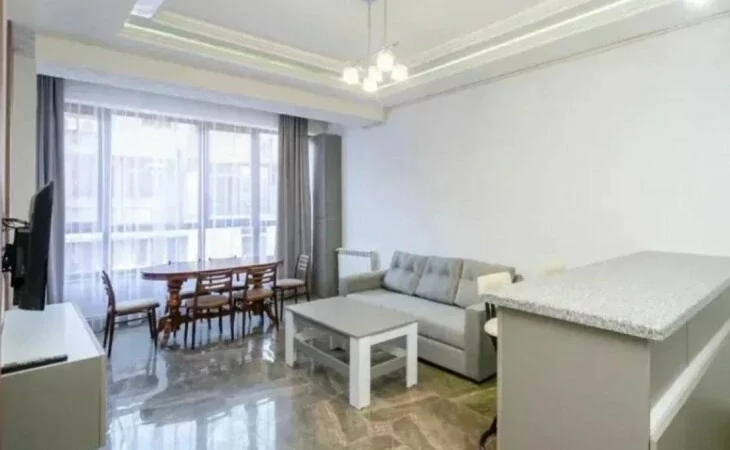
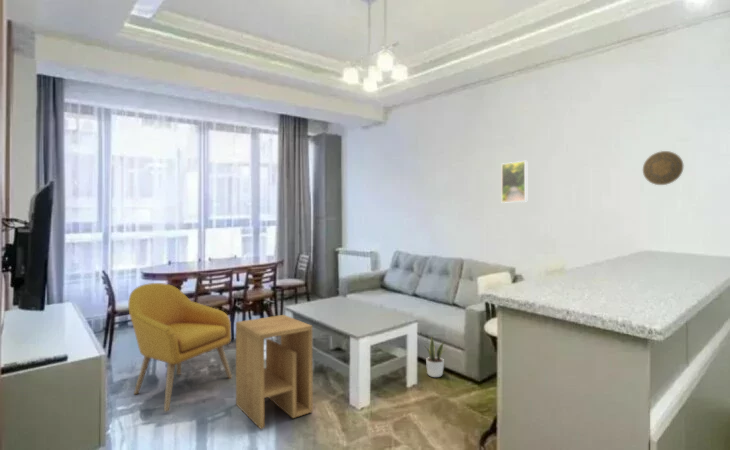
+ armchair [127,282,233,412]
+ potted plant [425,335,449,378]
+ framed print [500,160,528,204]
+ decorative plate [642,150,685,186]
+ side table [235,314,313,430]
